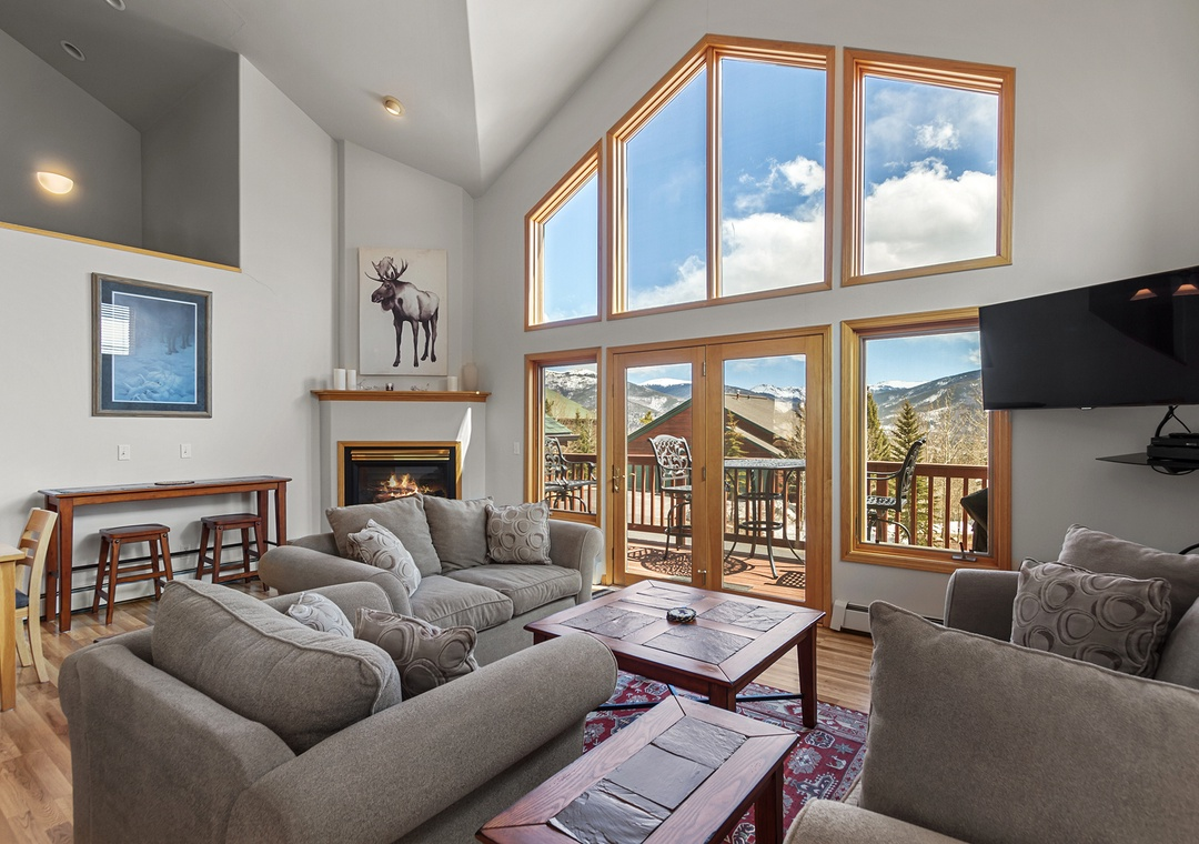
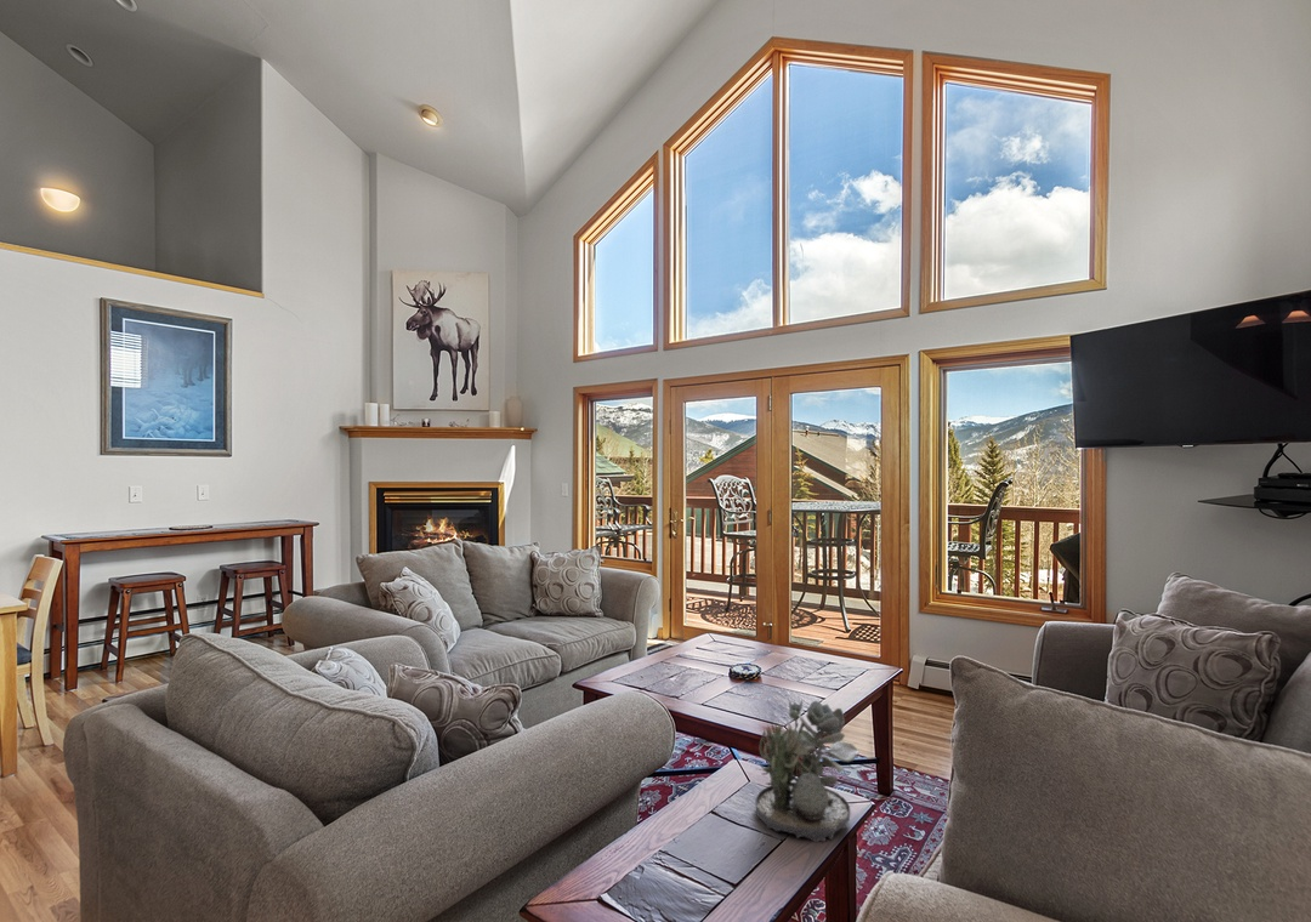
+ succulent plant [754,699,861,843]
